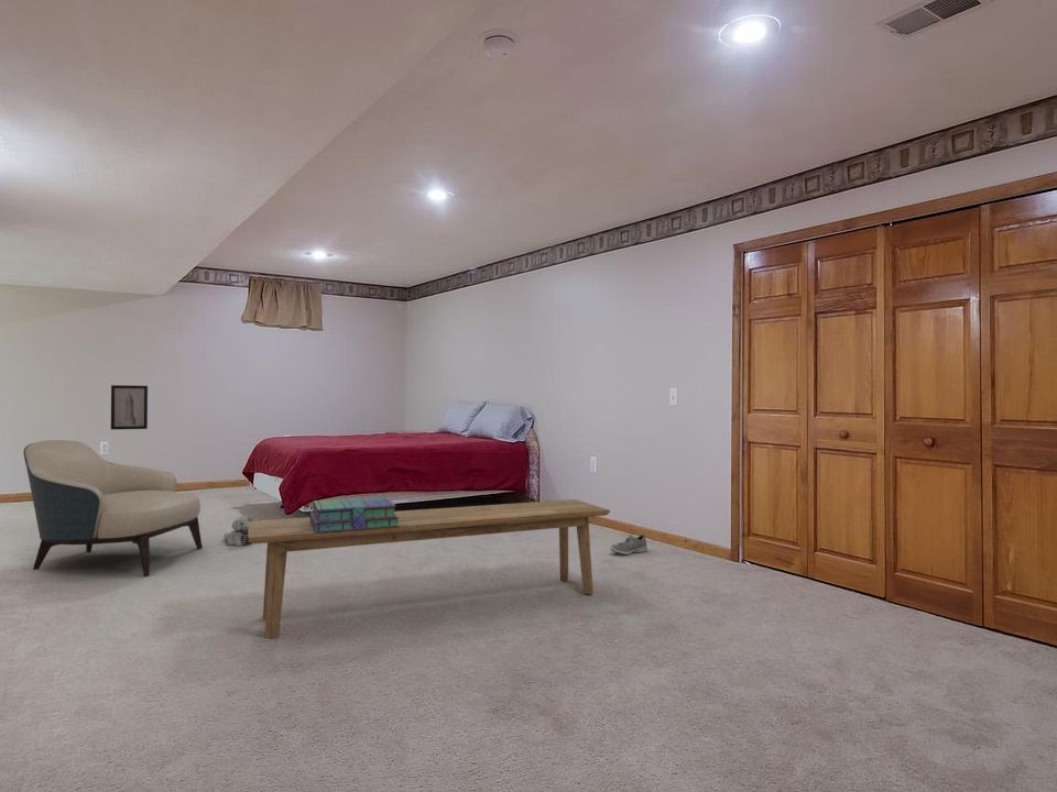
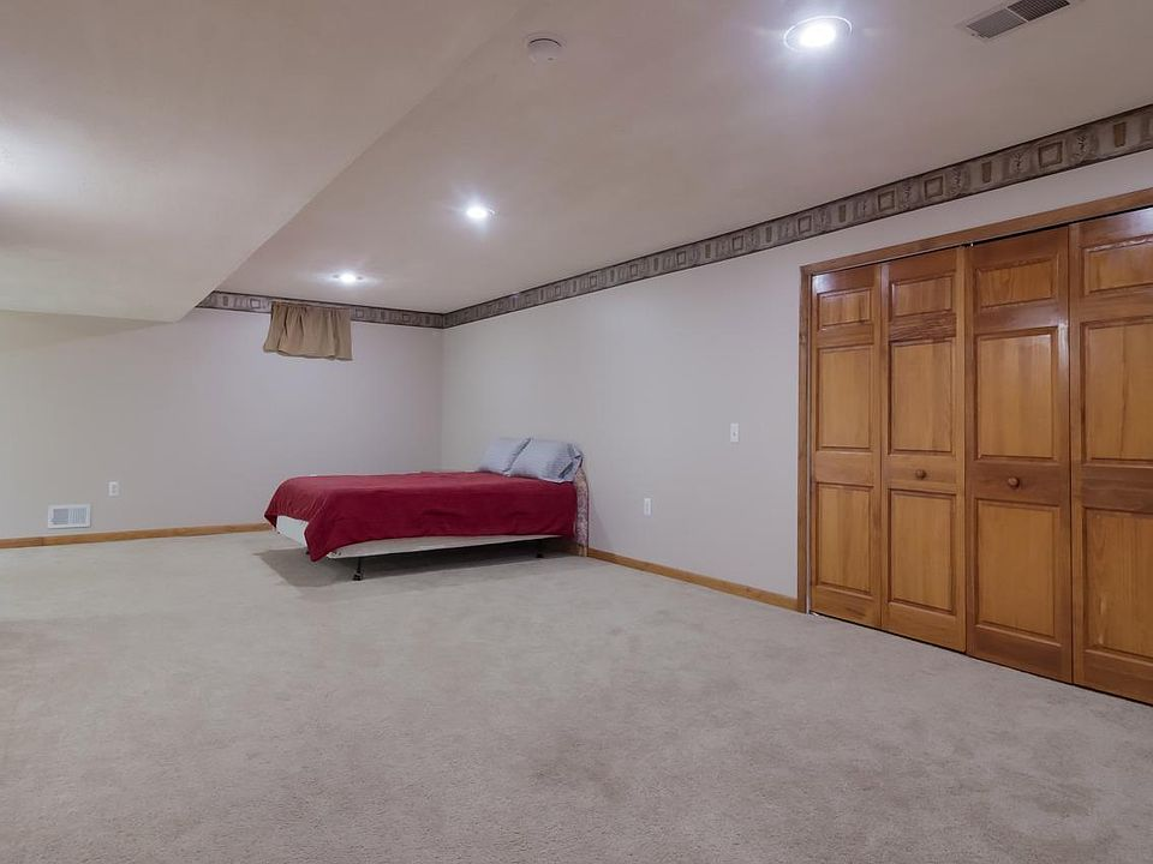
- stack of books [308,496,399,532]
- bench [248,498,611,640]
- sneaker [610,534,649,556]
- wall art [110,384,149,431]
- armchair [23,439,204,576]
- plush toy [224,515,255,547]
